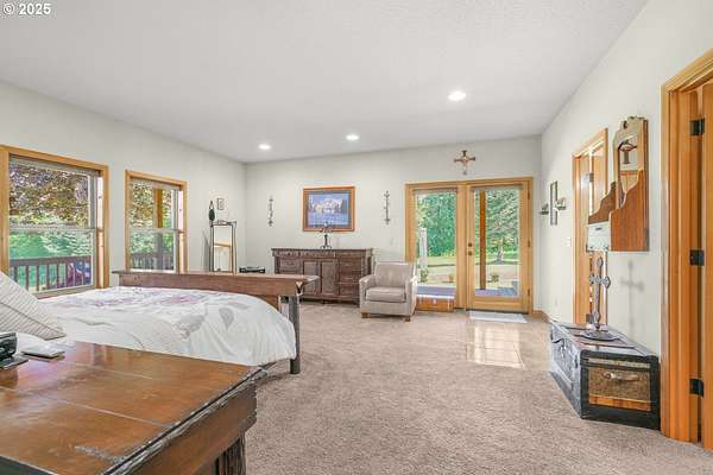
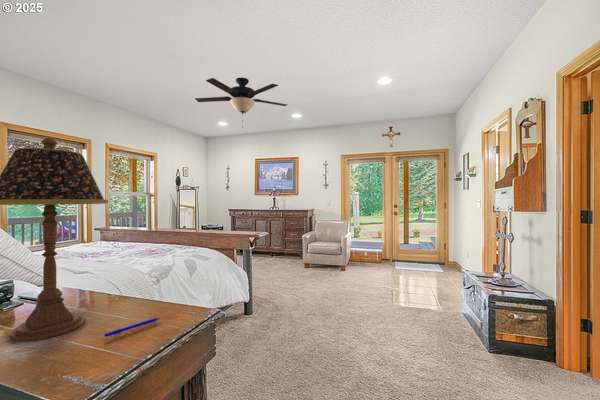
+ pen [103,317,160,338]
+ ceiling fan [194,76,288,129]
+ table lamp [0,137,109,342]
